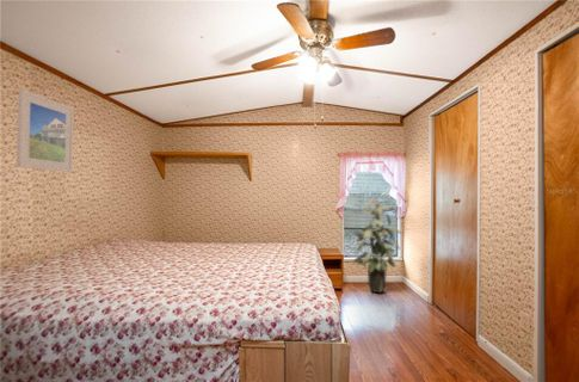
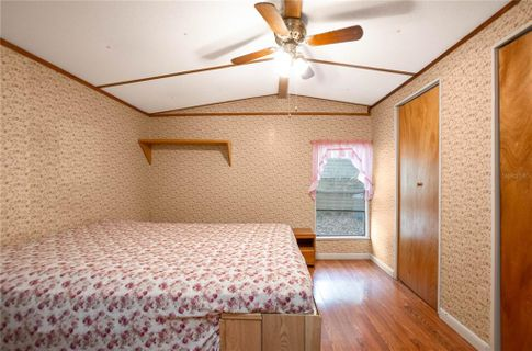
- indoor plant [352,198,402,294]
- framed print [16,87,75,173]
